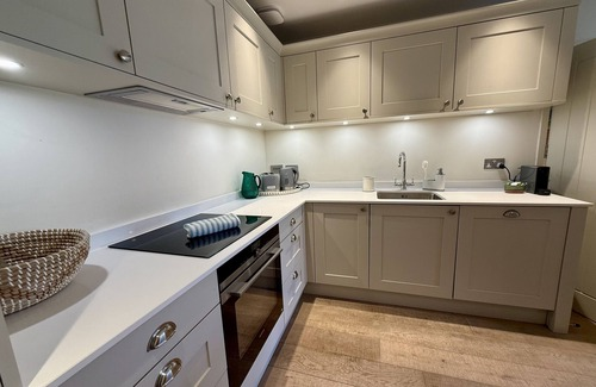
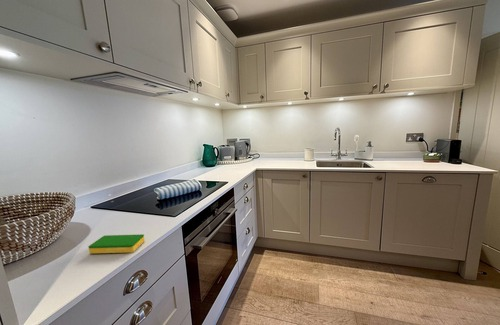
+ dish sponge [87,233,146,254]
